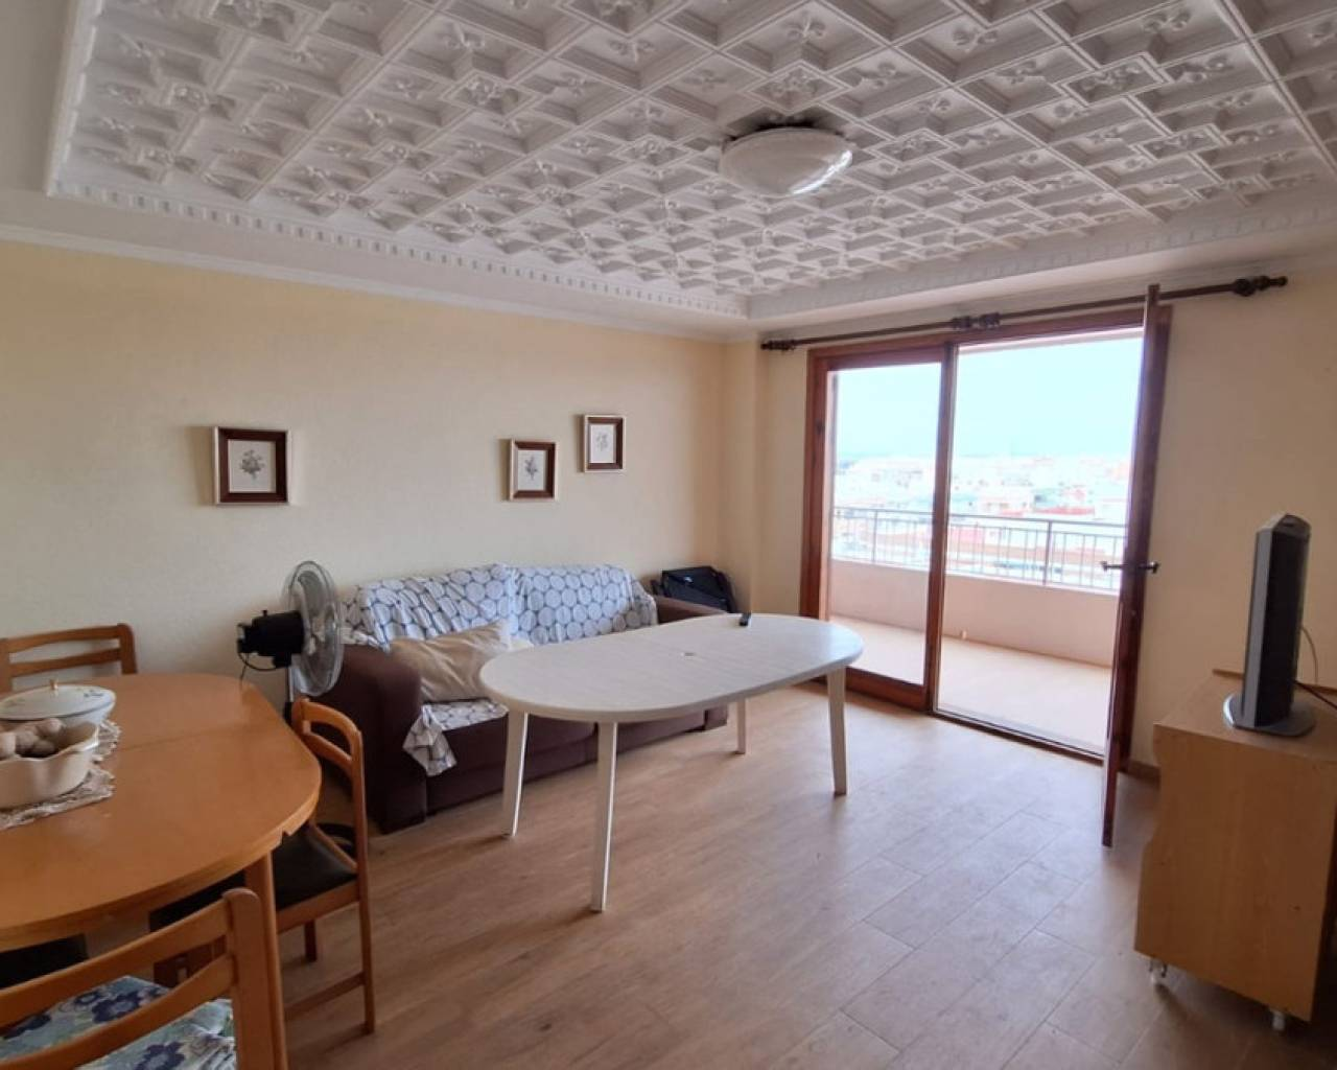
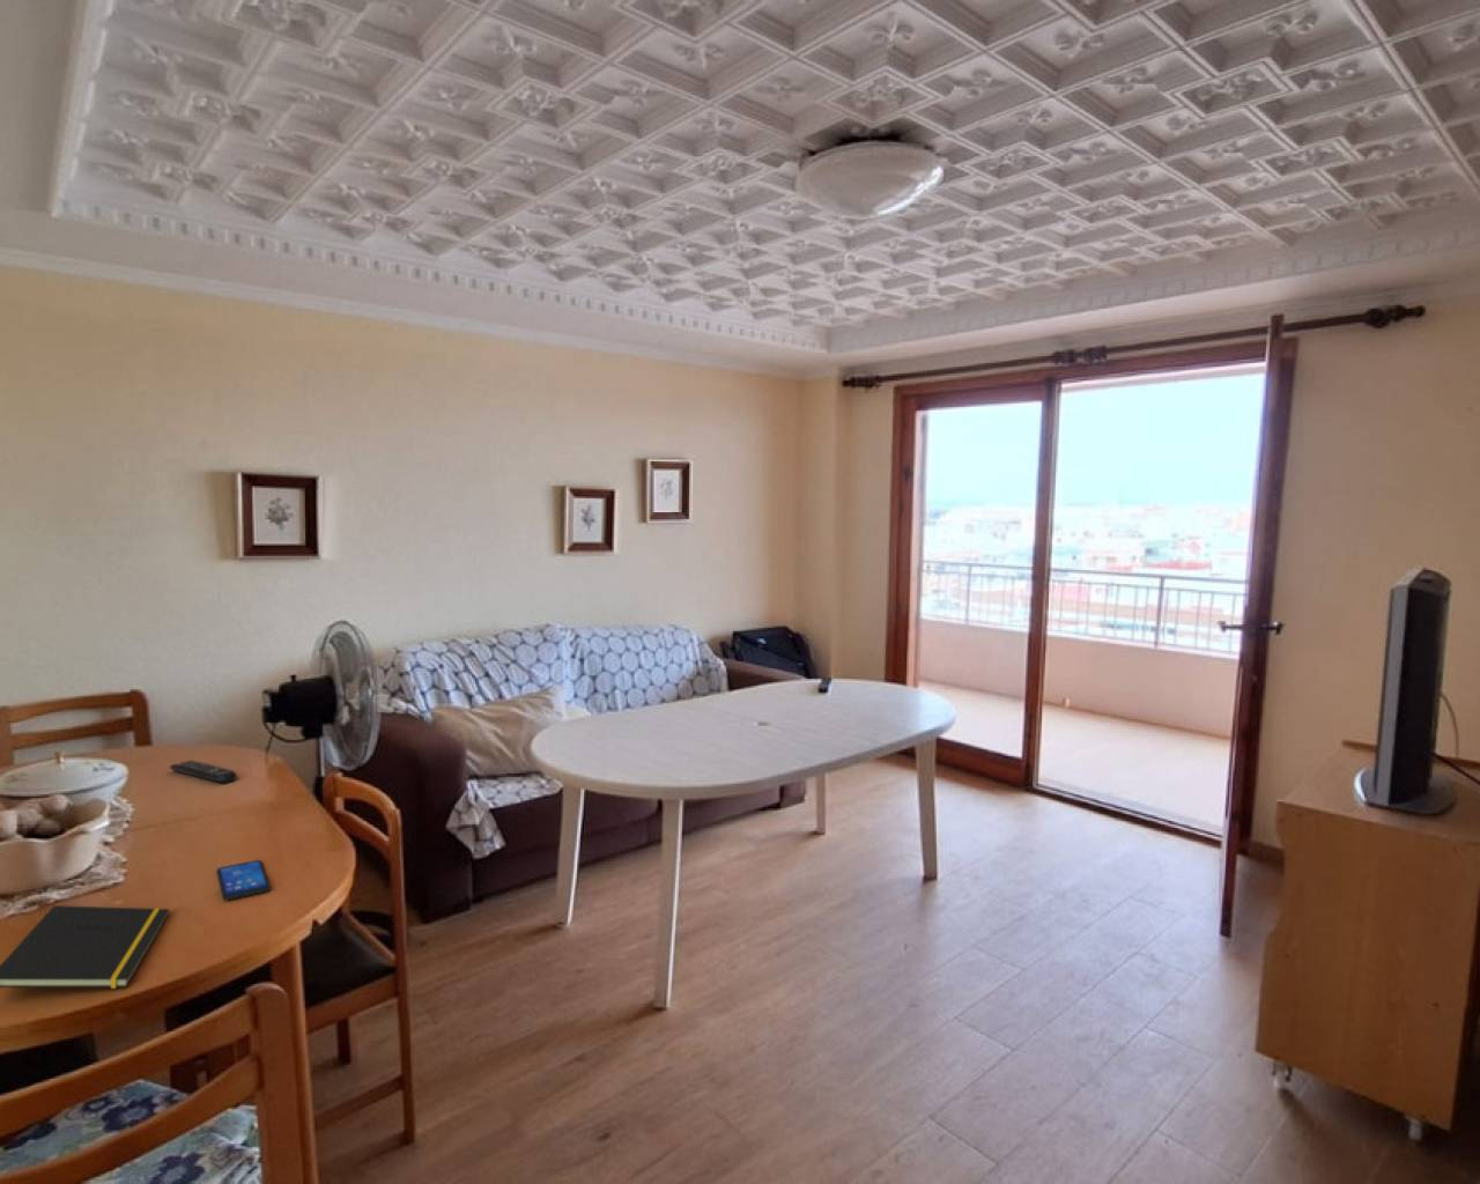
+ notepad [0,904,170,989]
+ remote control [169,759,238,785]
+ smartphone [215,859,272,901]
